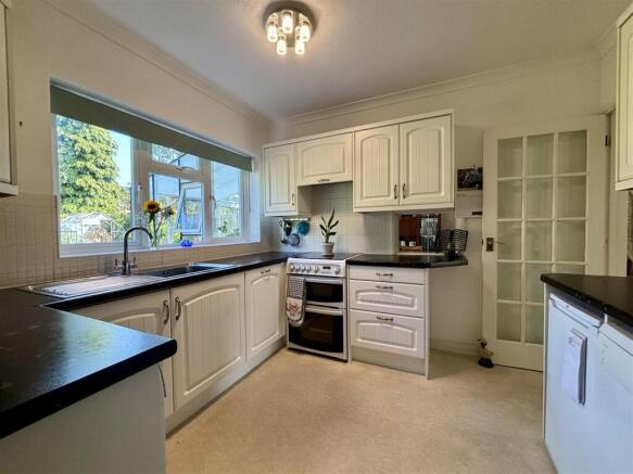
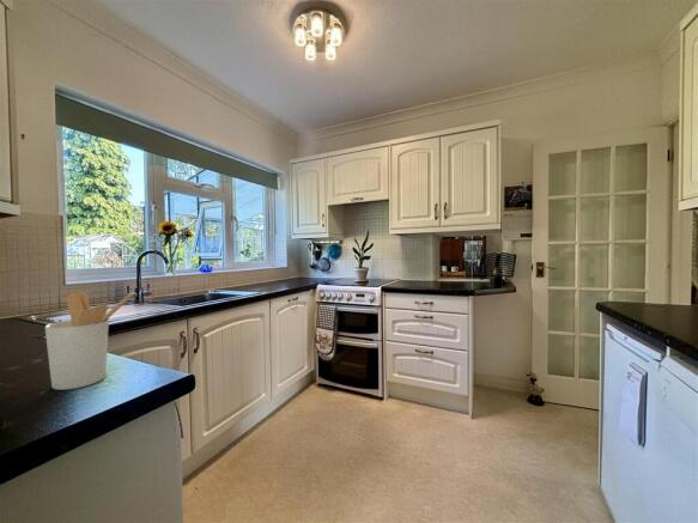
+ utensil holder [44,290,135,391]
